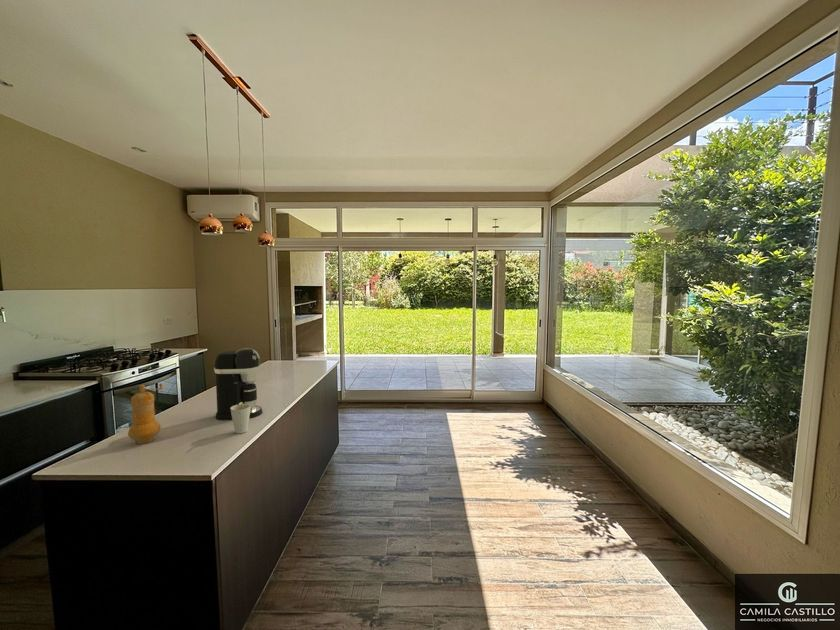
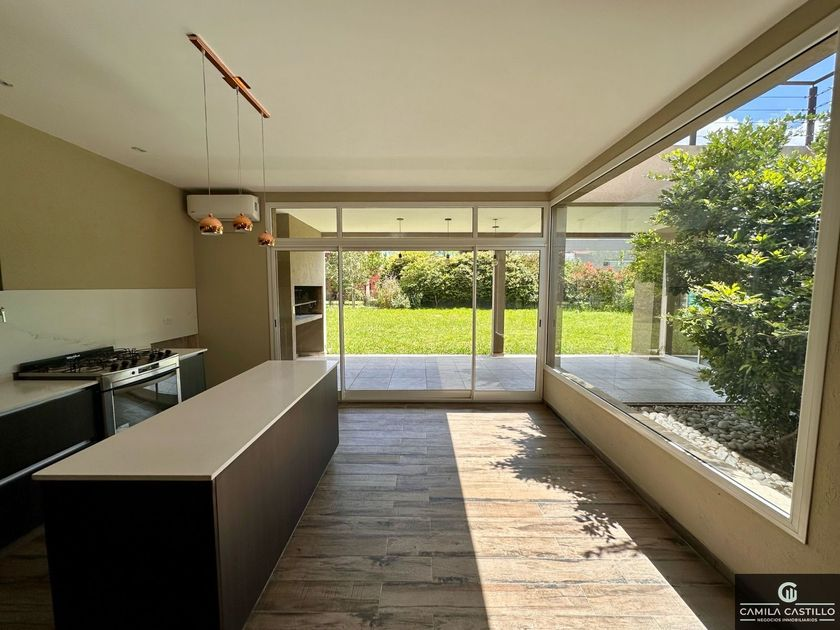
- pepper mill [127,383,165,445]
- coffee maker [213,347,263,421]
- cup [231,402,250,434]
